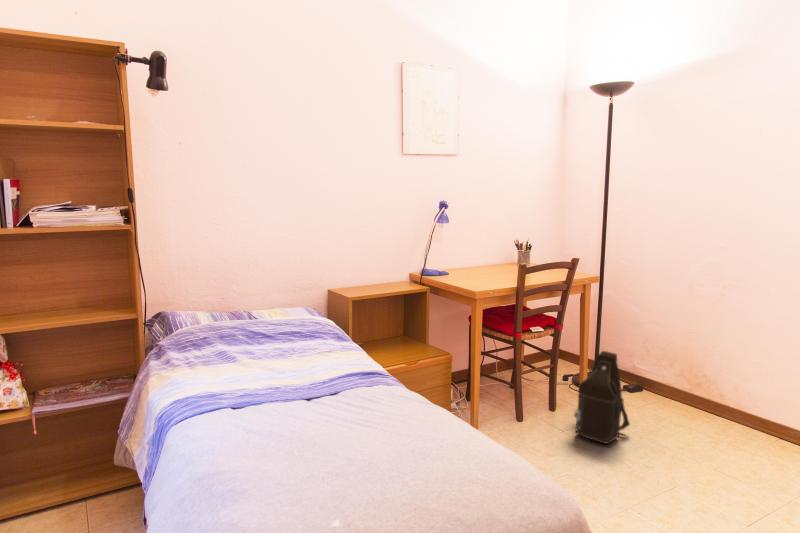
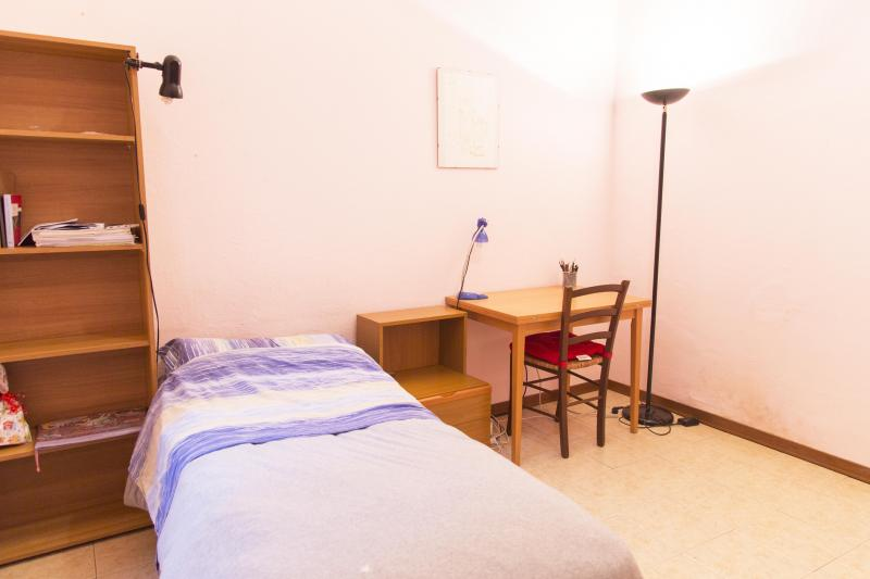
- shoulder bag [573,350,631,445]
